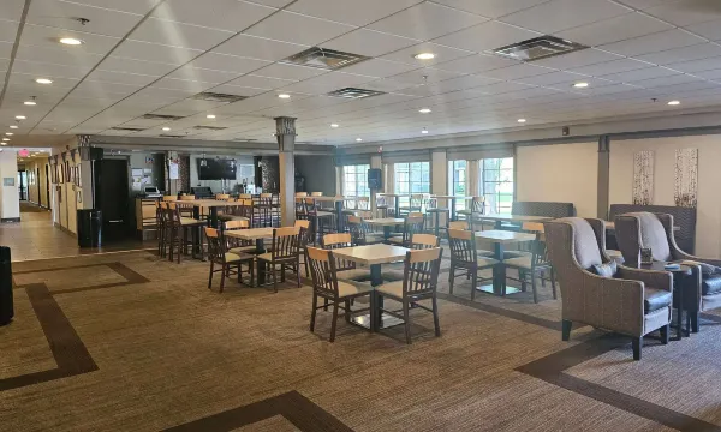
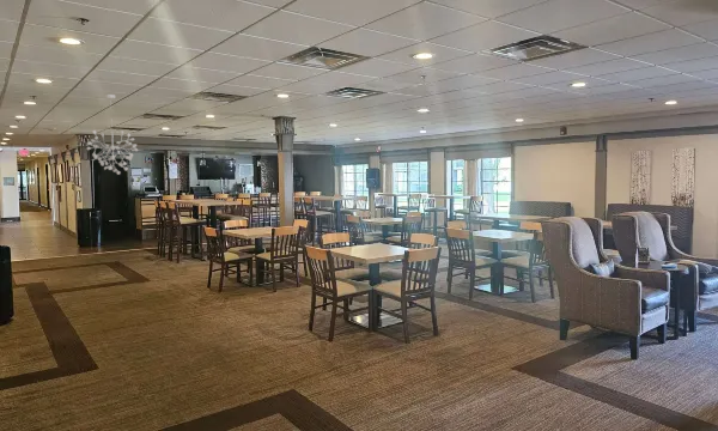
+ chandelier [86,93,139,176]
